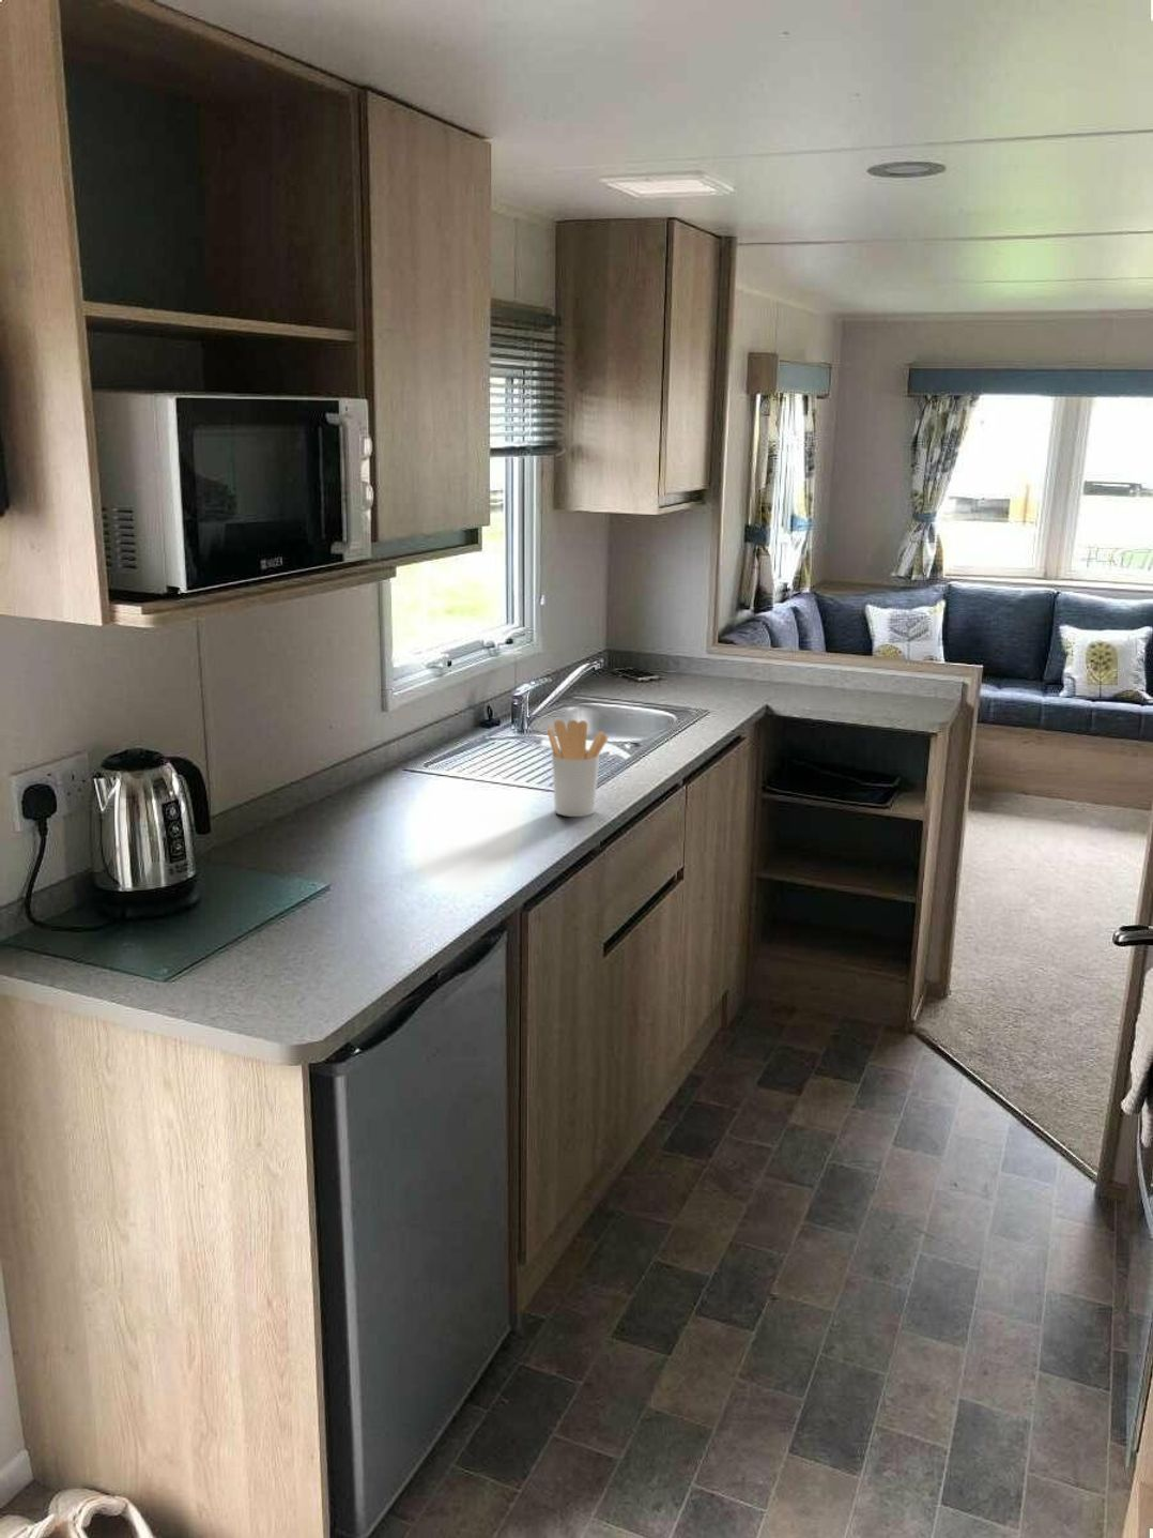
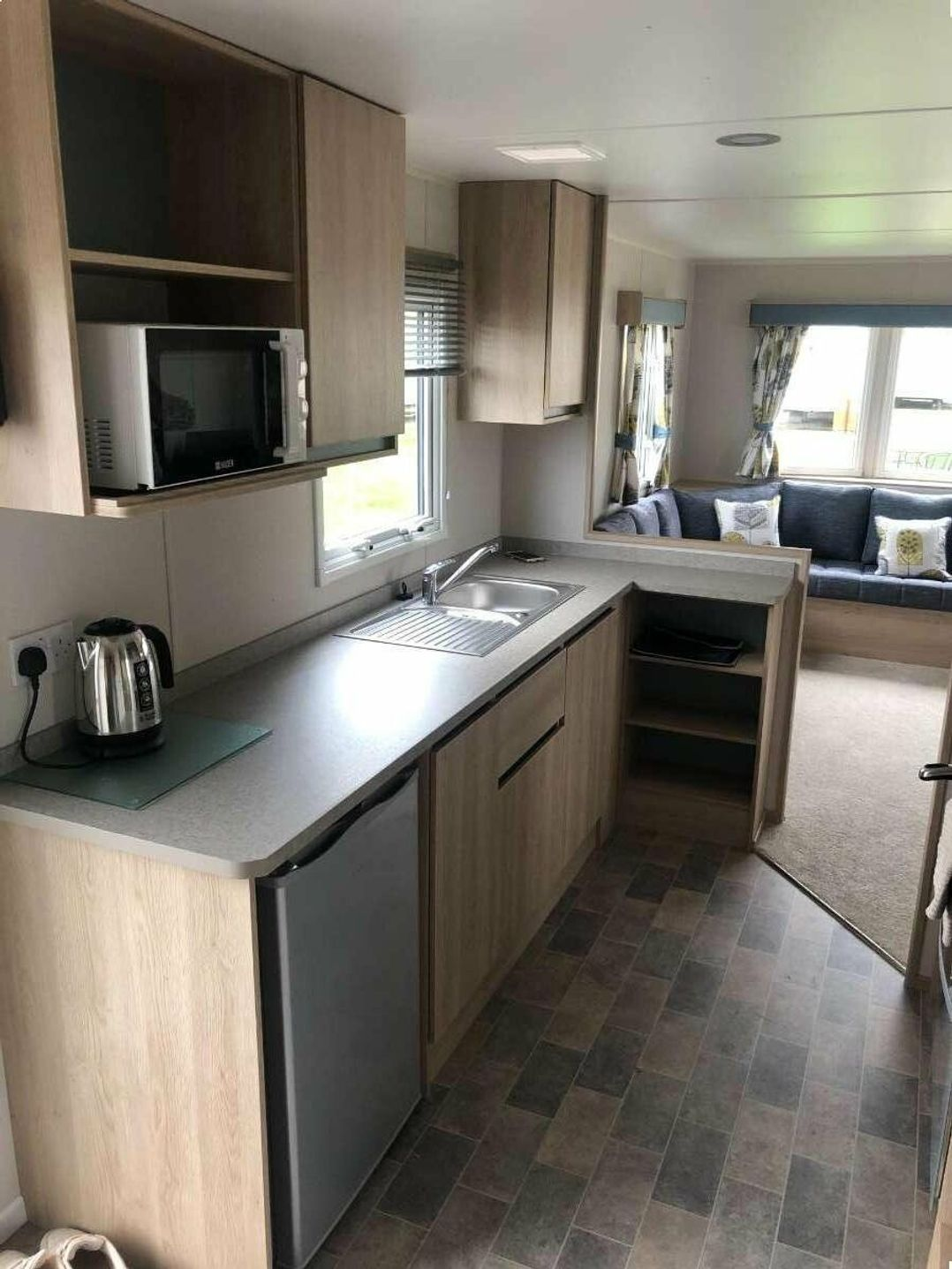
- utensil holder [546,719,608,818]
